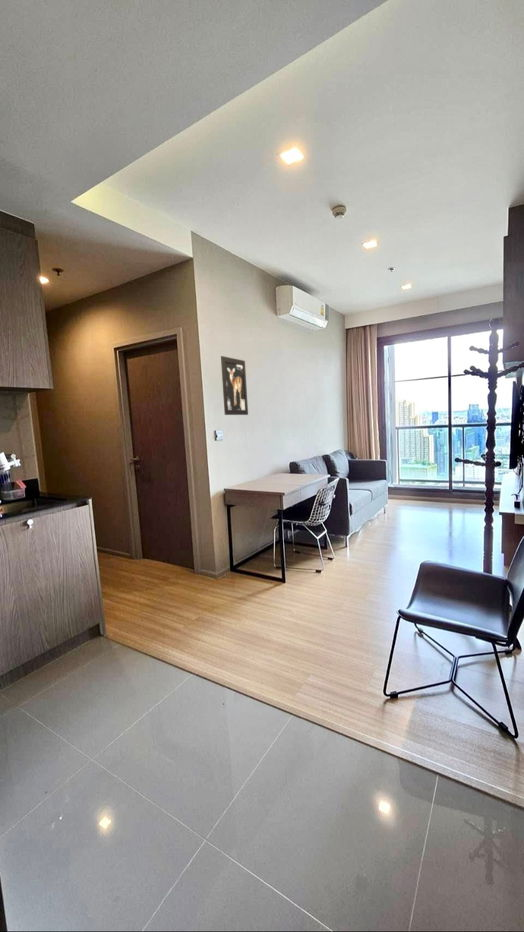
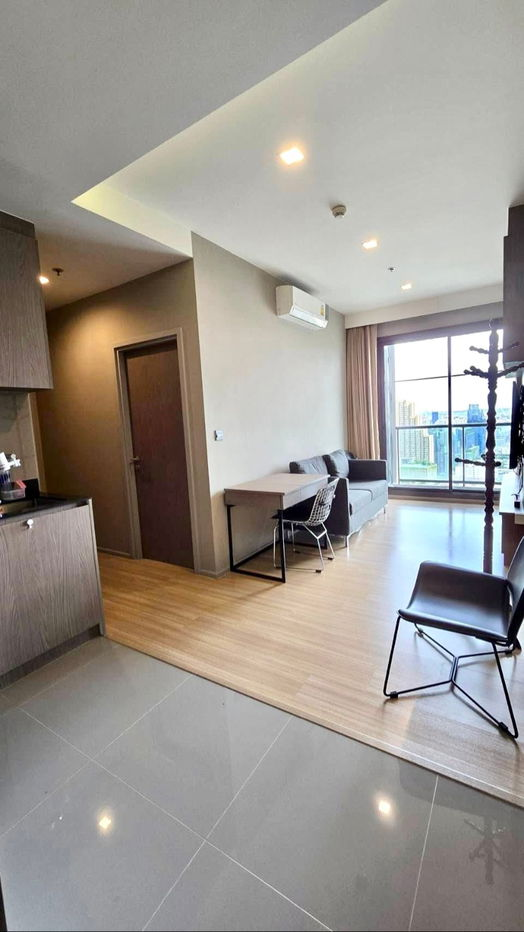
- wall art [220,355,249,416]
